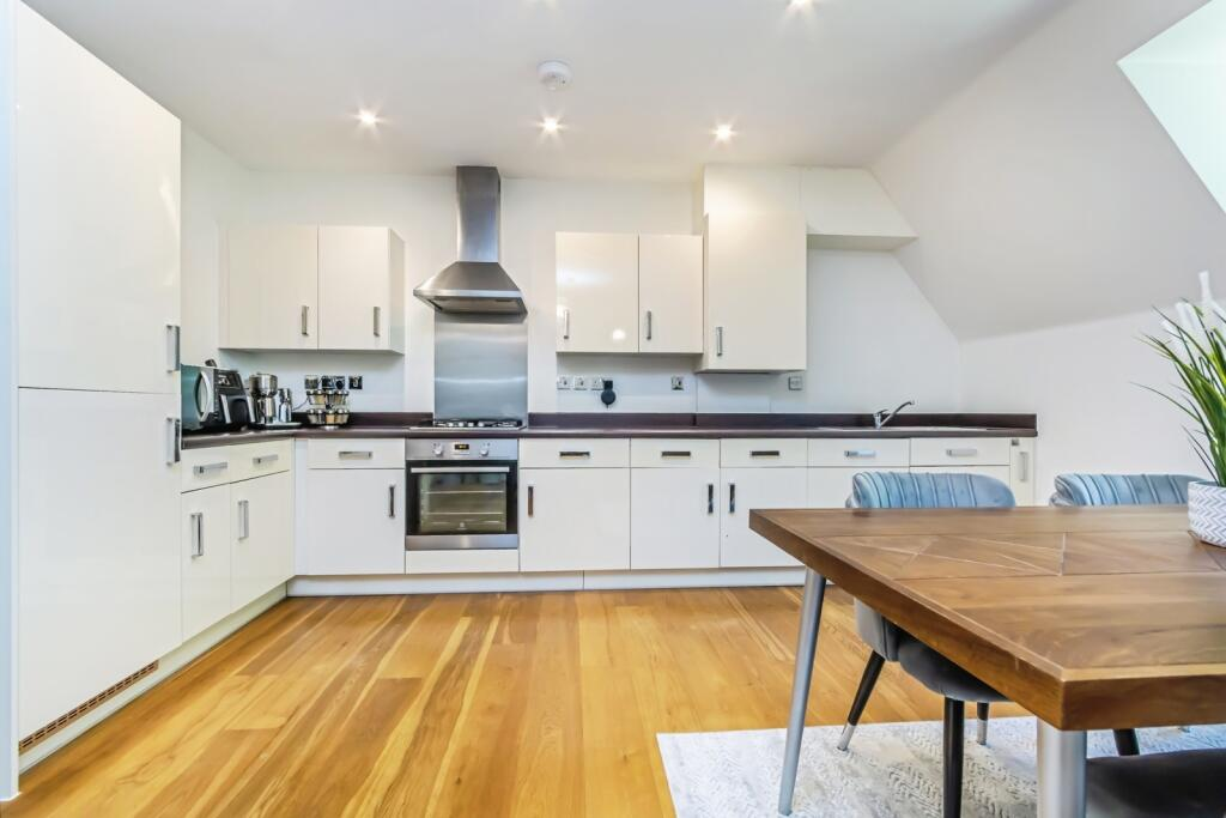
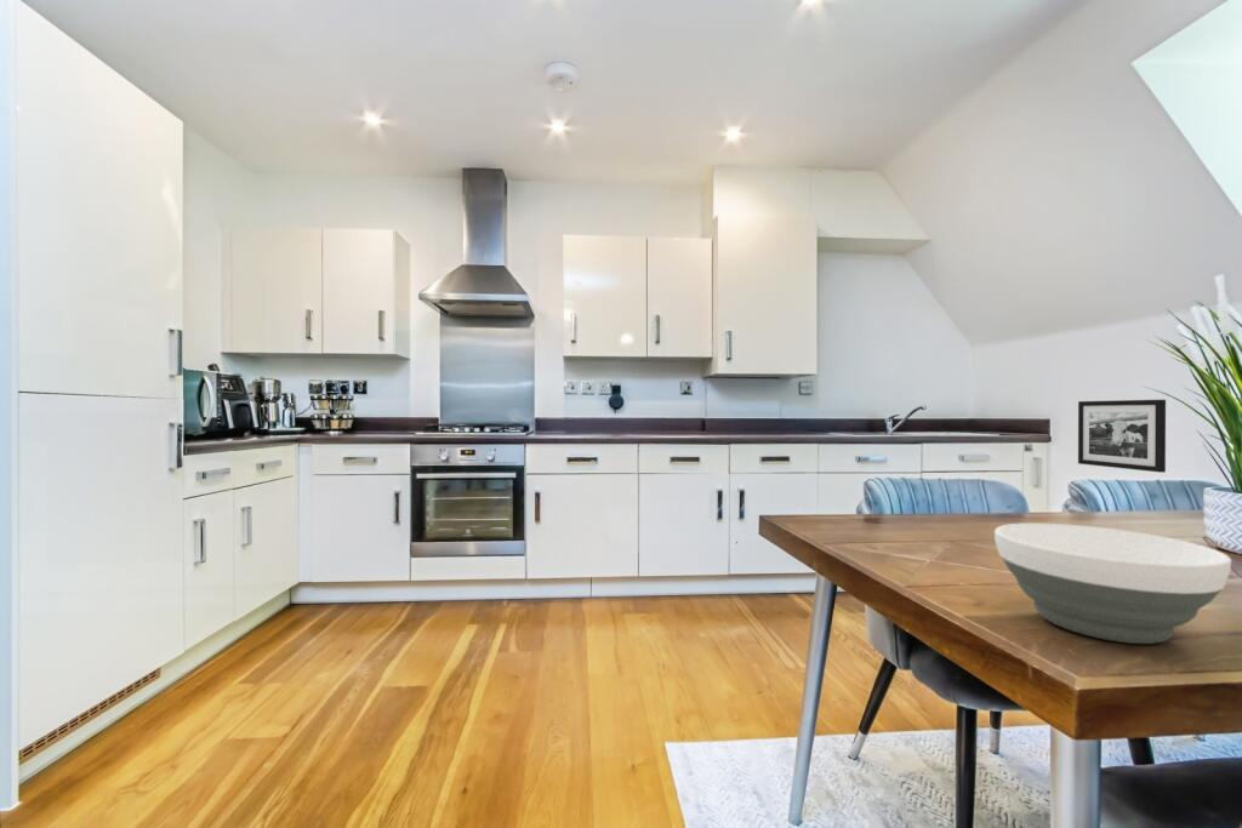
+ picture frame [1077,399,1167,474]
+ bowl [993,523,1232,645]
